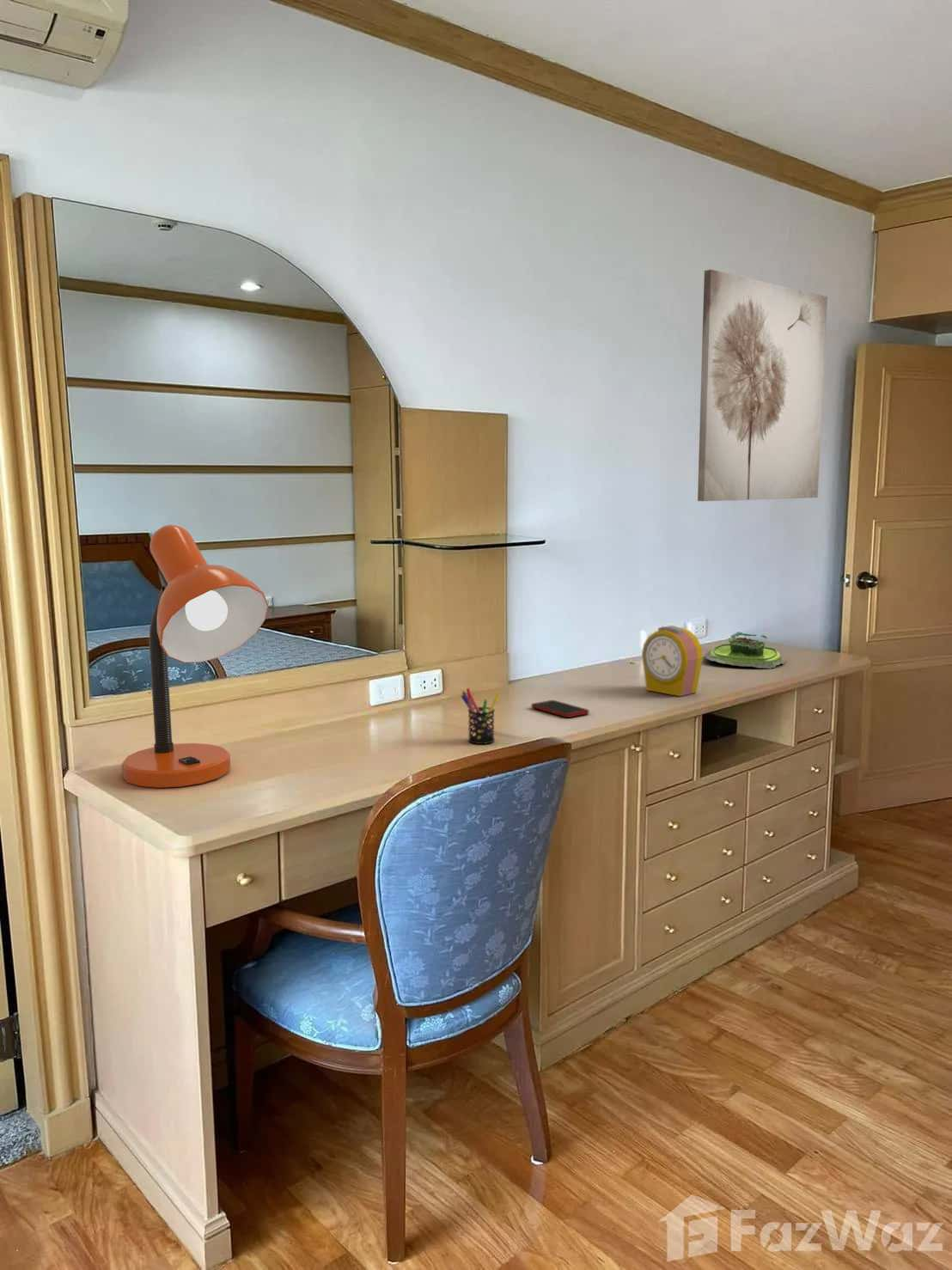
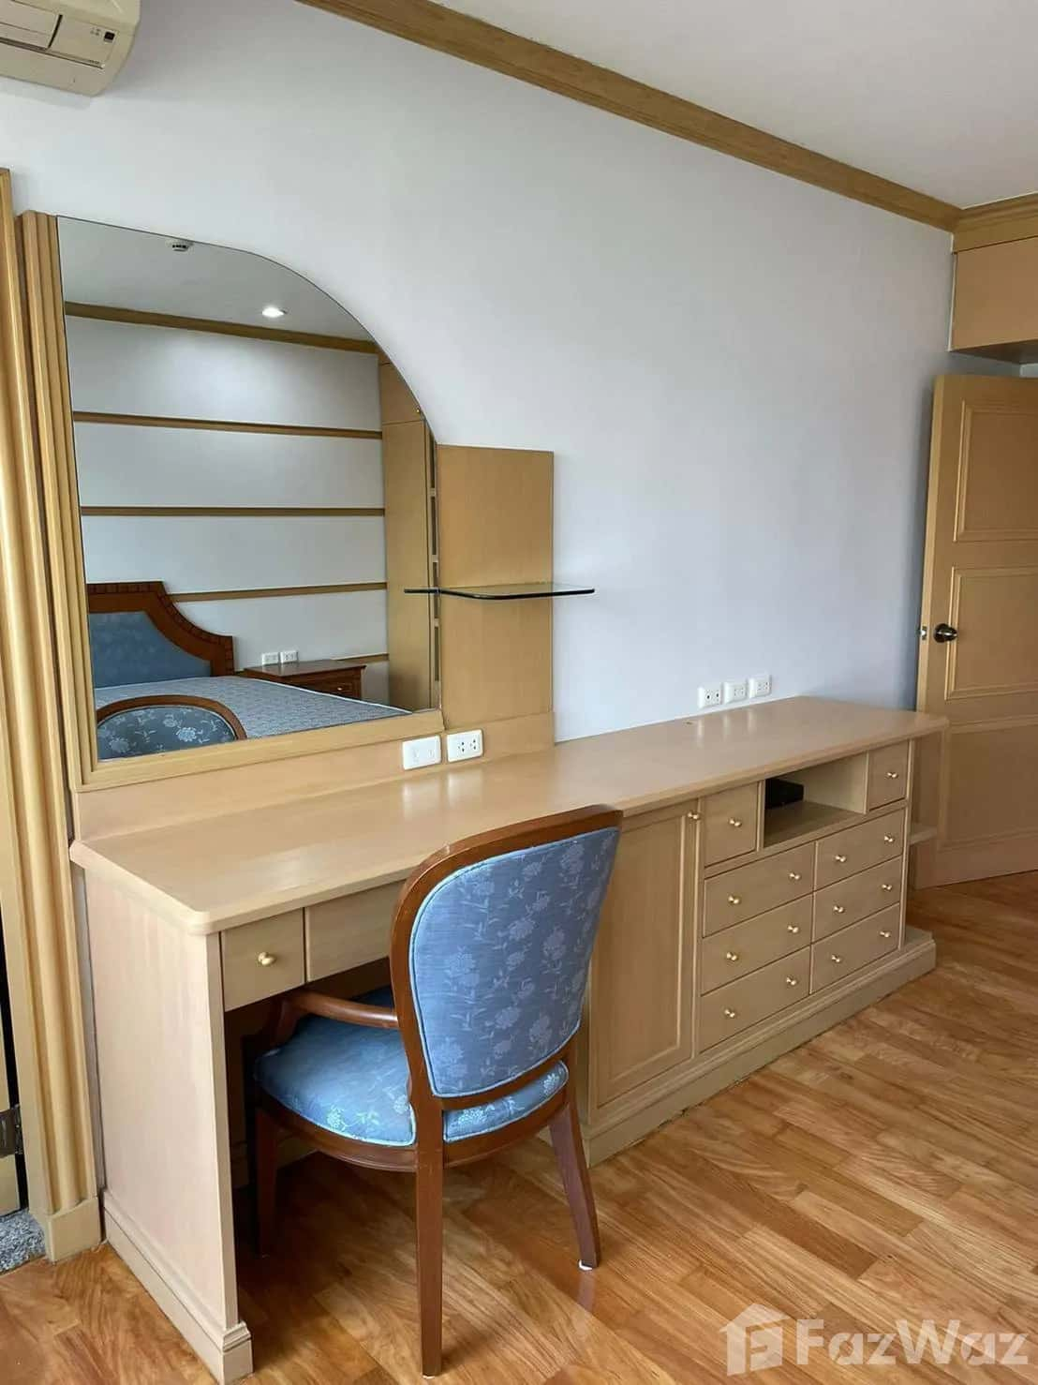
- cell phone [530,699,589,718]
- pen holder [460,687,501,745]
- alarm clock [641,625,704,697]
- desk lamp [121,524,269,789]
- plant pot [705,631,785,669]
- wall art [697,269,828,502]
